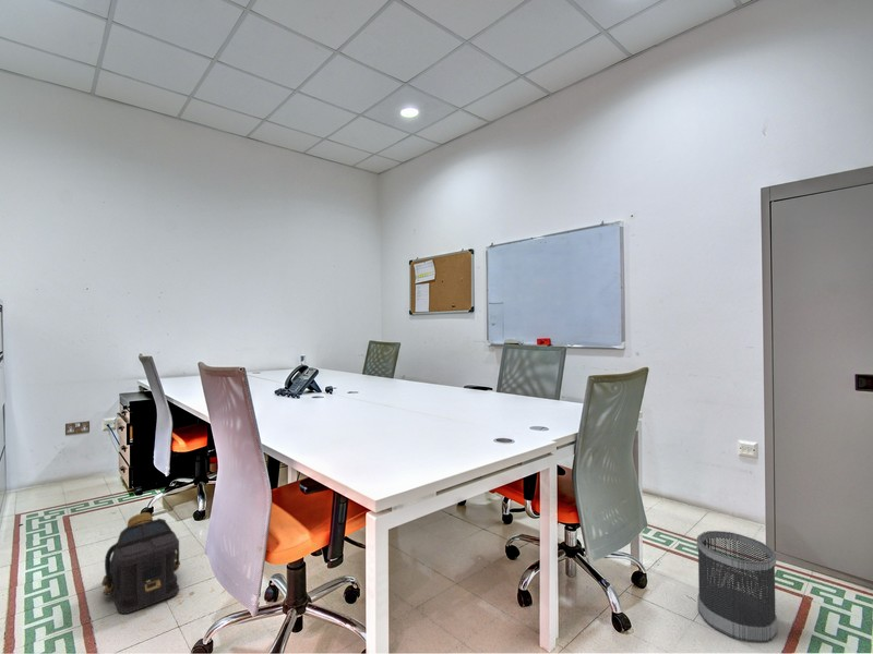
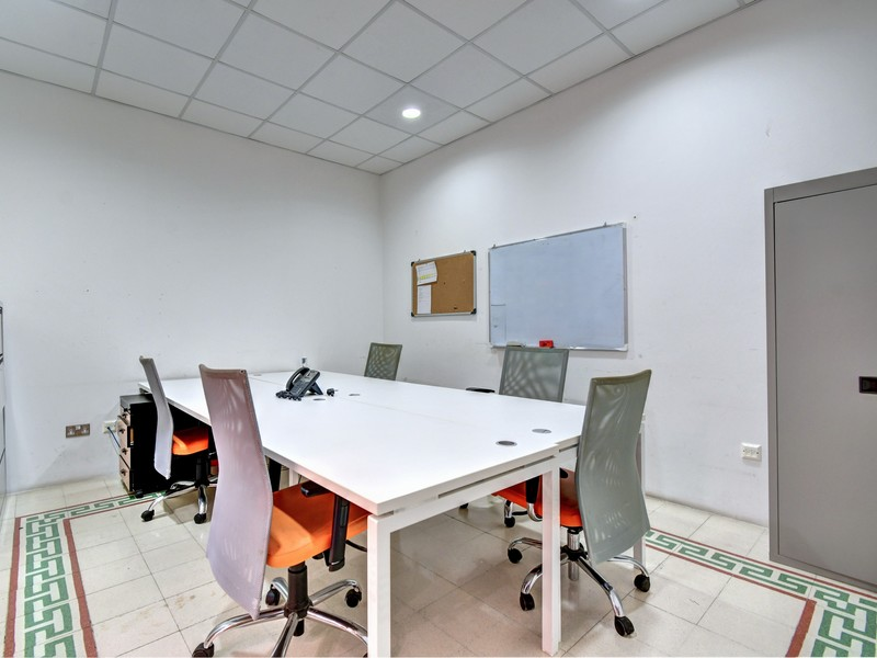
- wastebasket [696,530,778,644]
- backpack [100,511,181,615]
